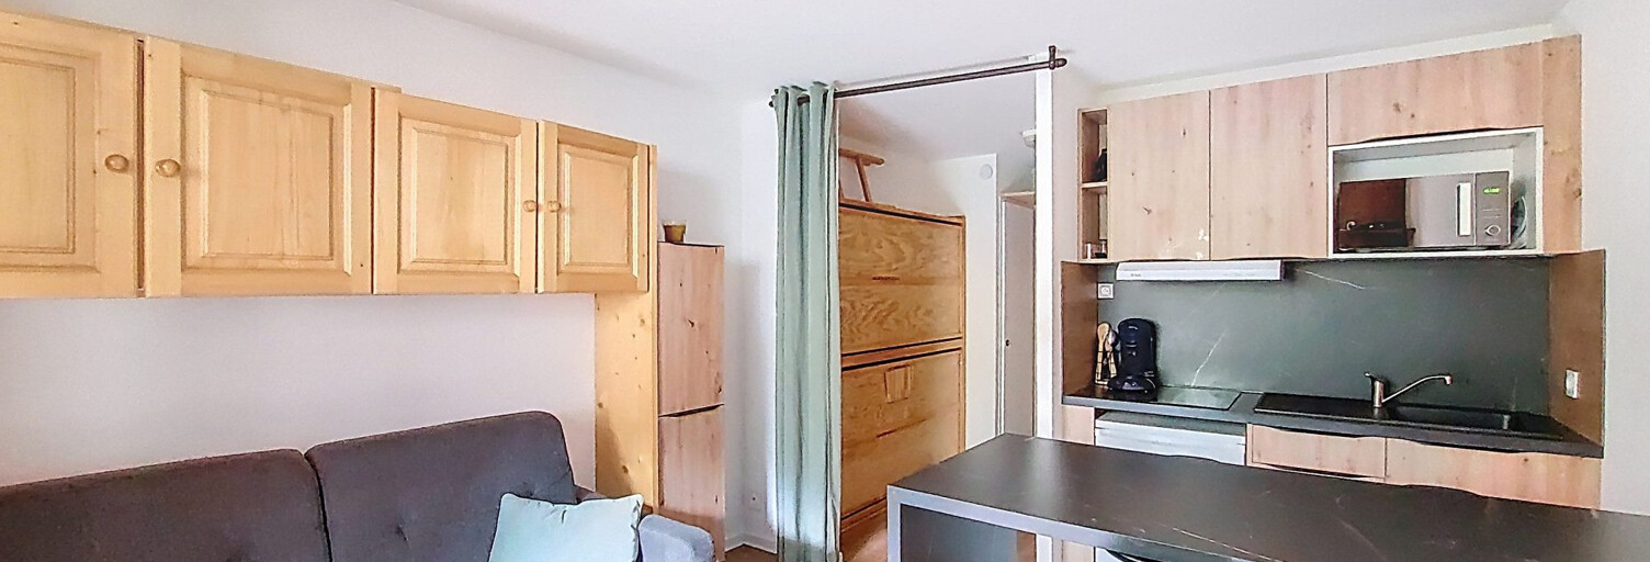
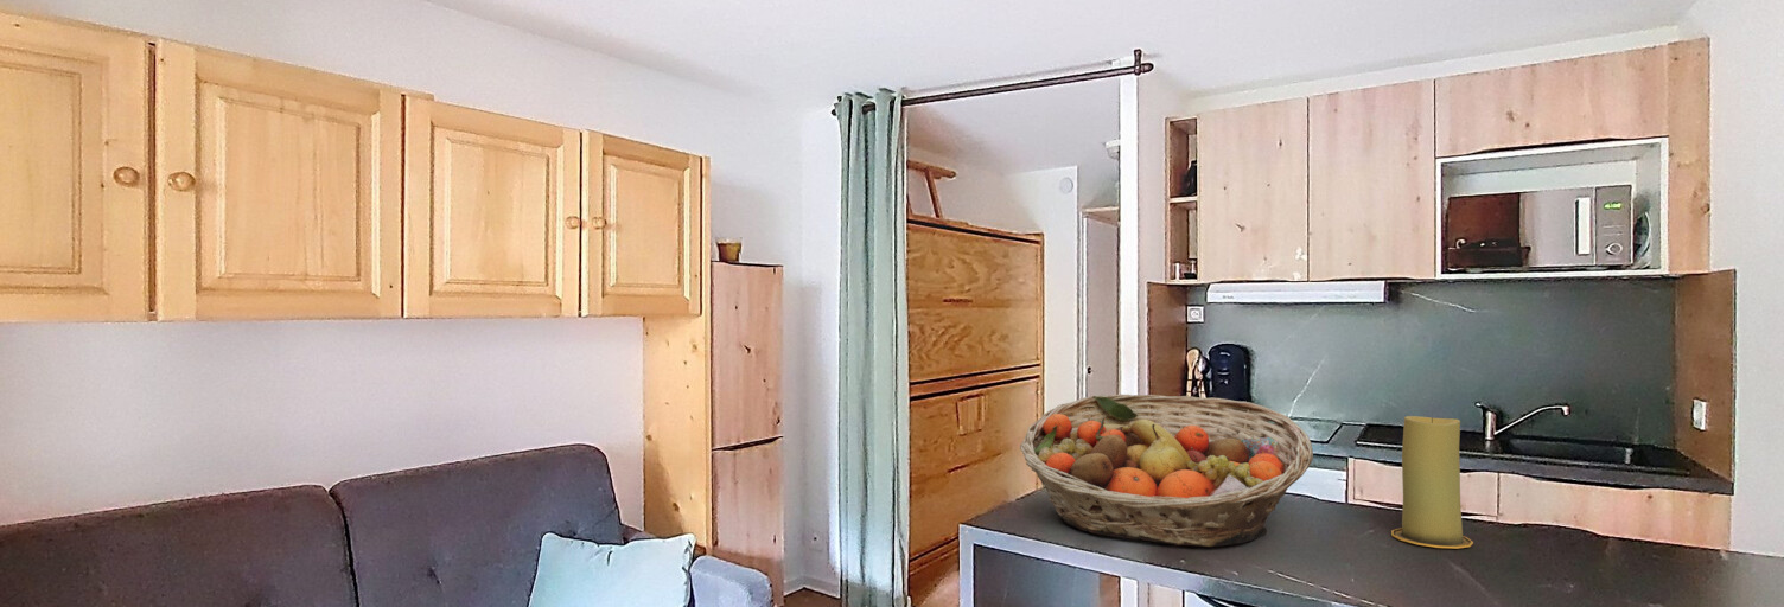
+ fruit basket [1019,394,1314,548]
+ candle [1390,415,1474,550]
